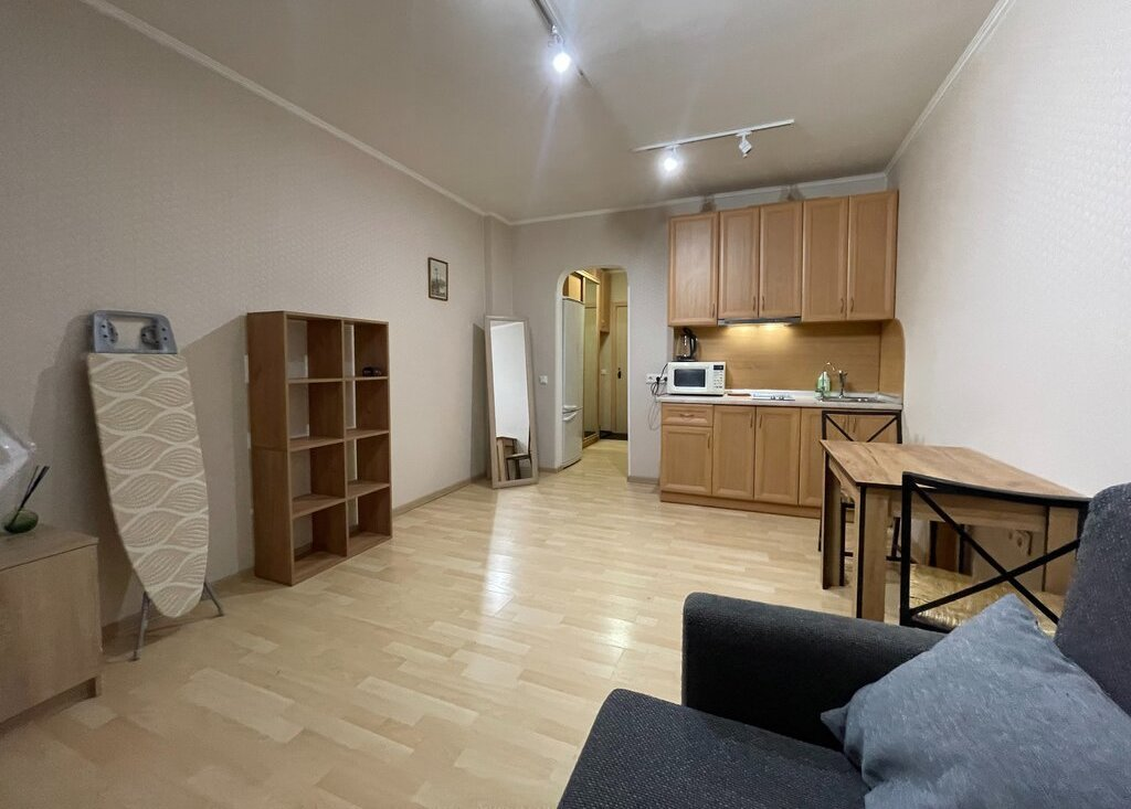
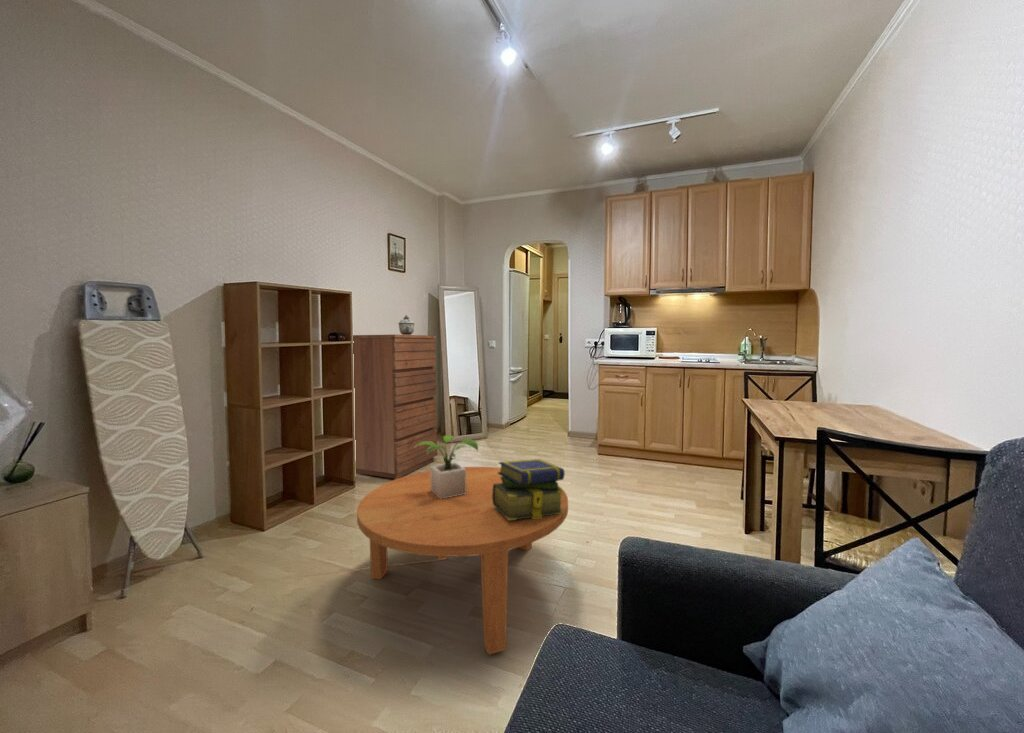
+ dresser [352,334,438,480]
+ stack of books [492,458,566,520]
+ potted plant [414,435,479,499]
+ coffee table [356,466,569,655]
+ lidded jar [397,314,416,335]
